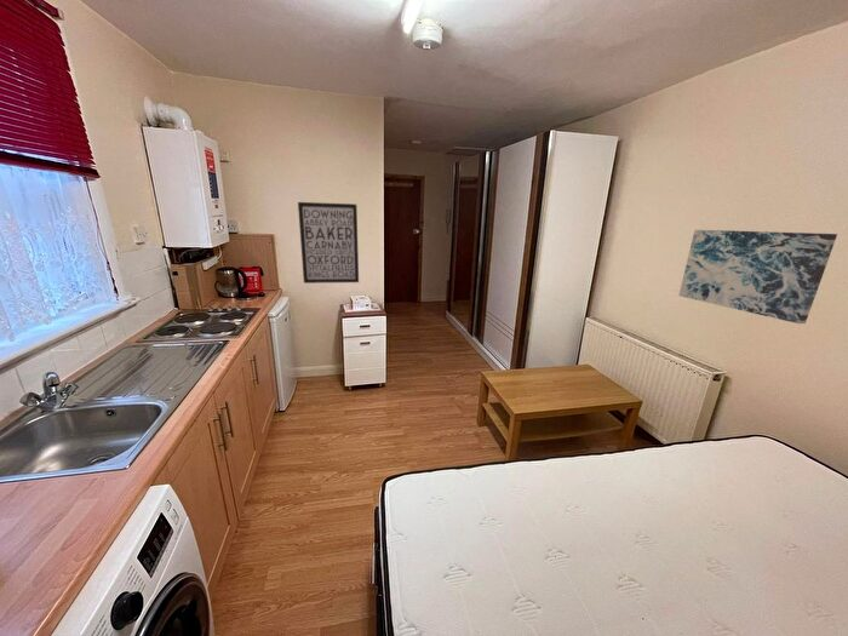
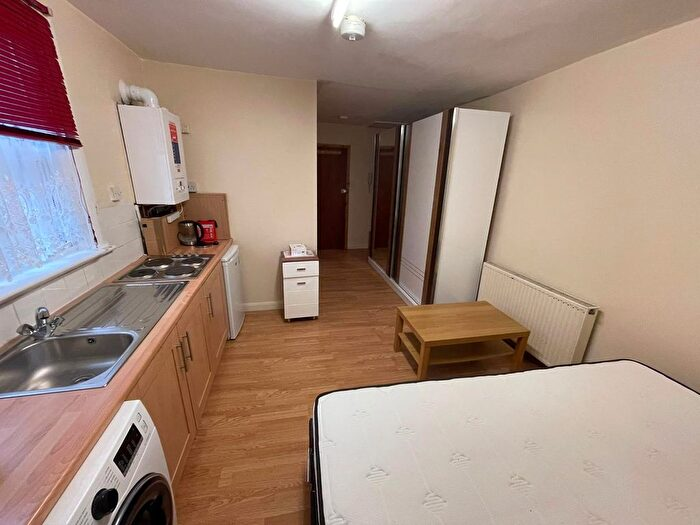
- wall art [297,201,360,285]
- wall art [678,229,838,325]
